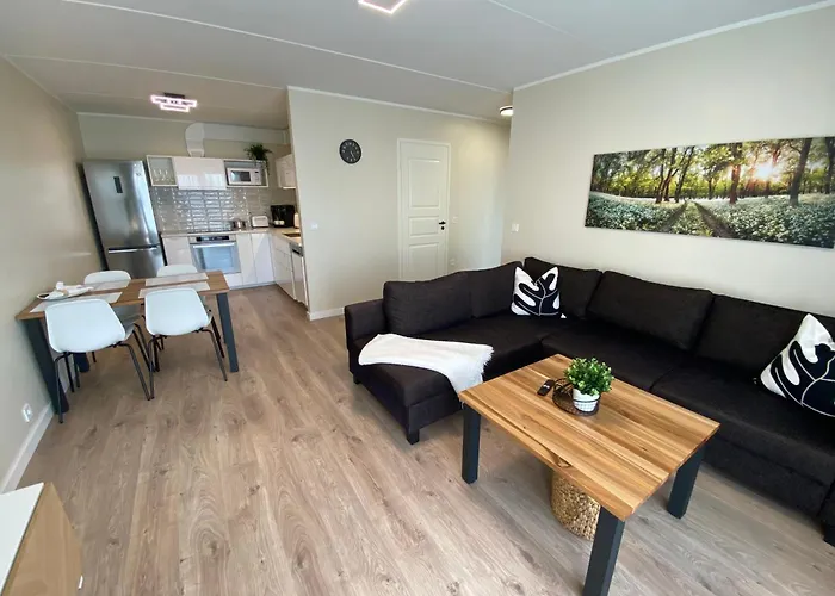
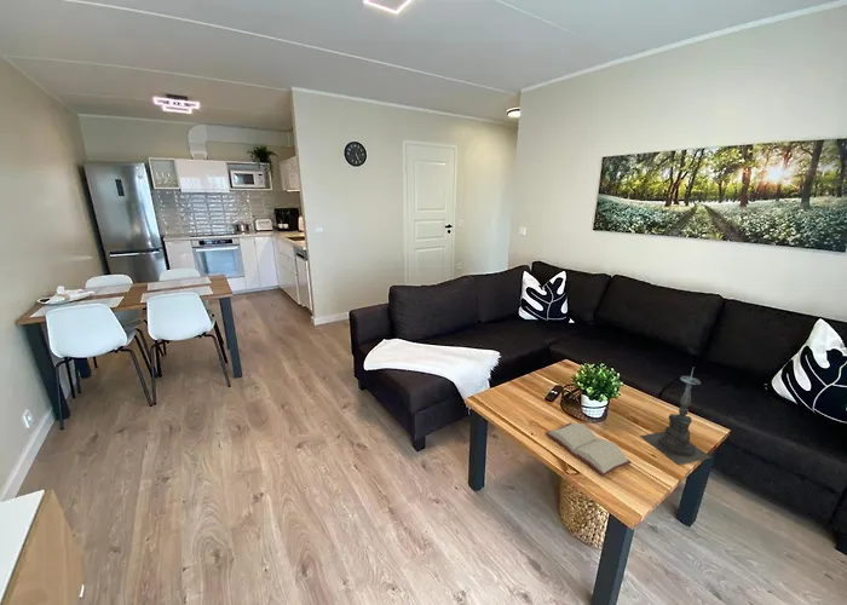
+ candle holder [639,368,713,466]
+ hardback book [544,421,633,477]
